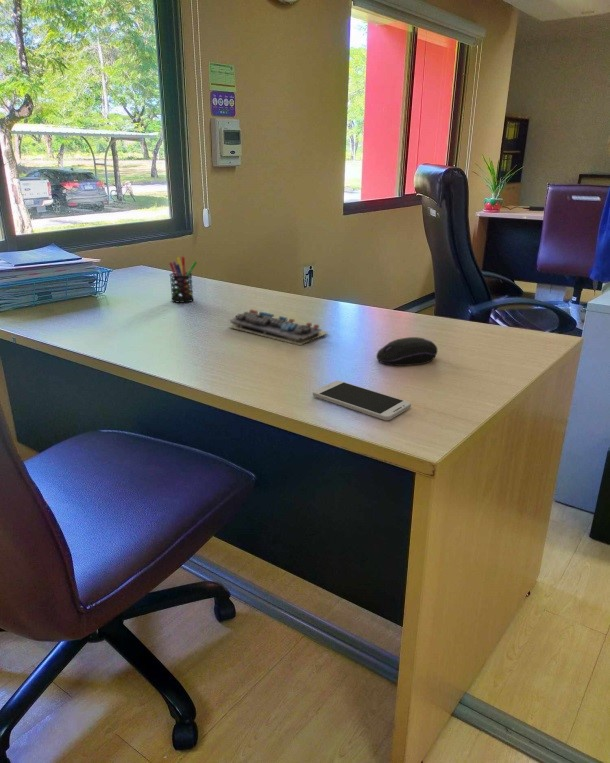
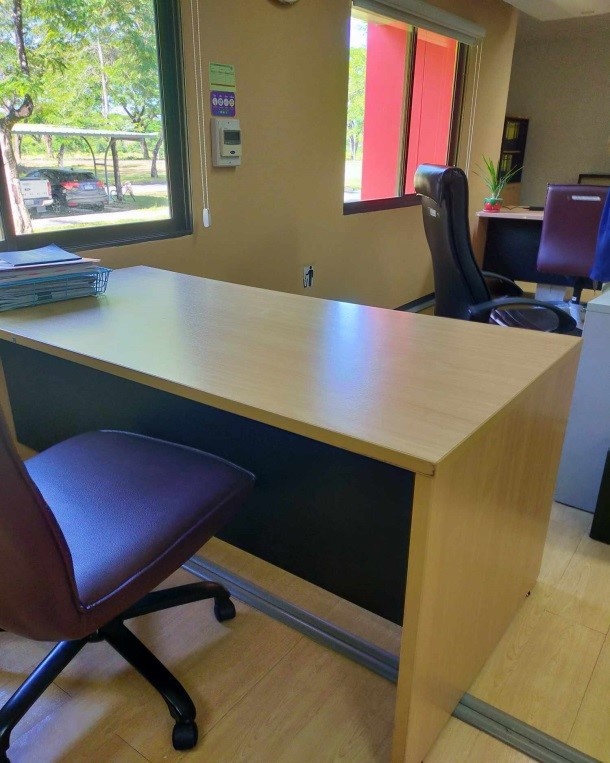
- smartphone [312,380,412,421]
- pen holder [168,255,198,304]
- computer keyboard [227,308,330,346]
- computer mouse [375,336,438,367]
